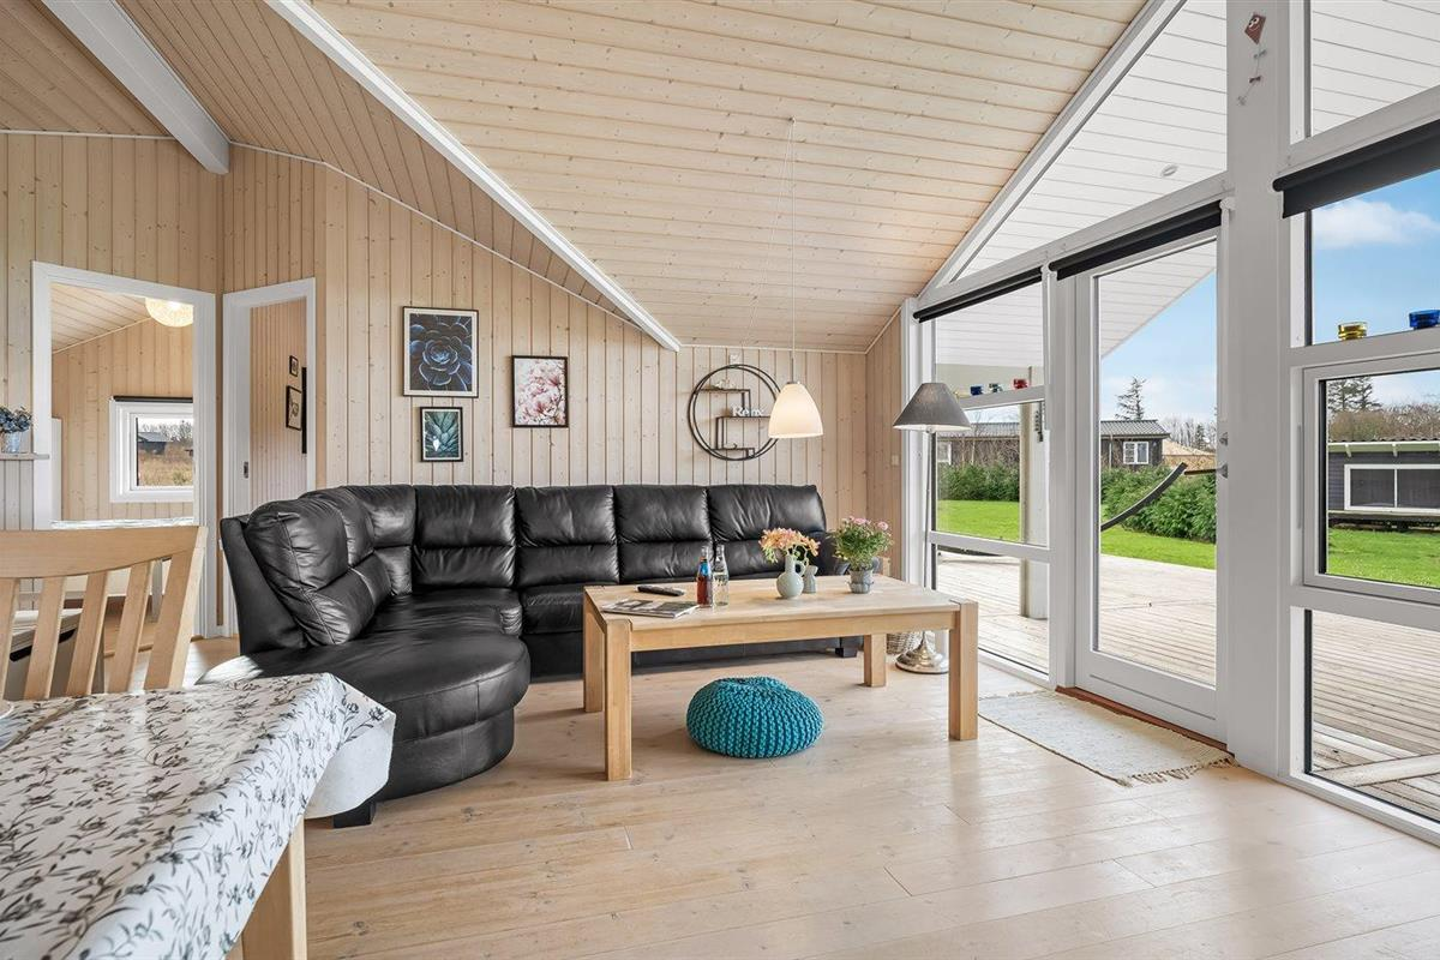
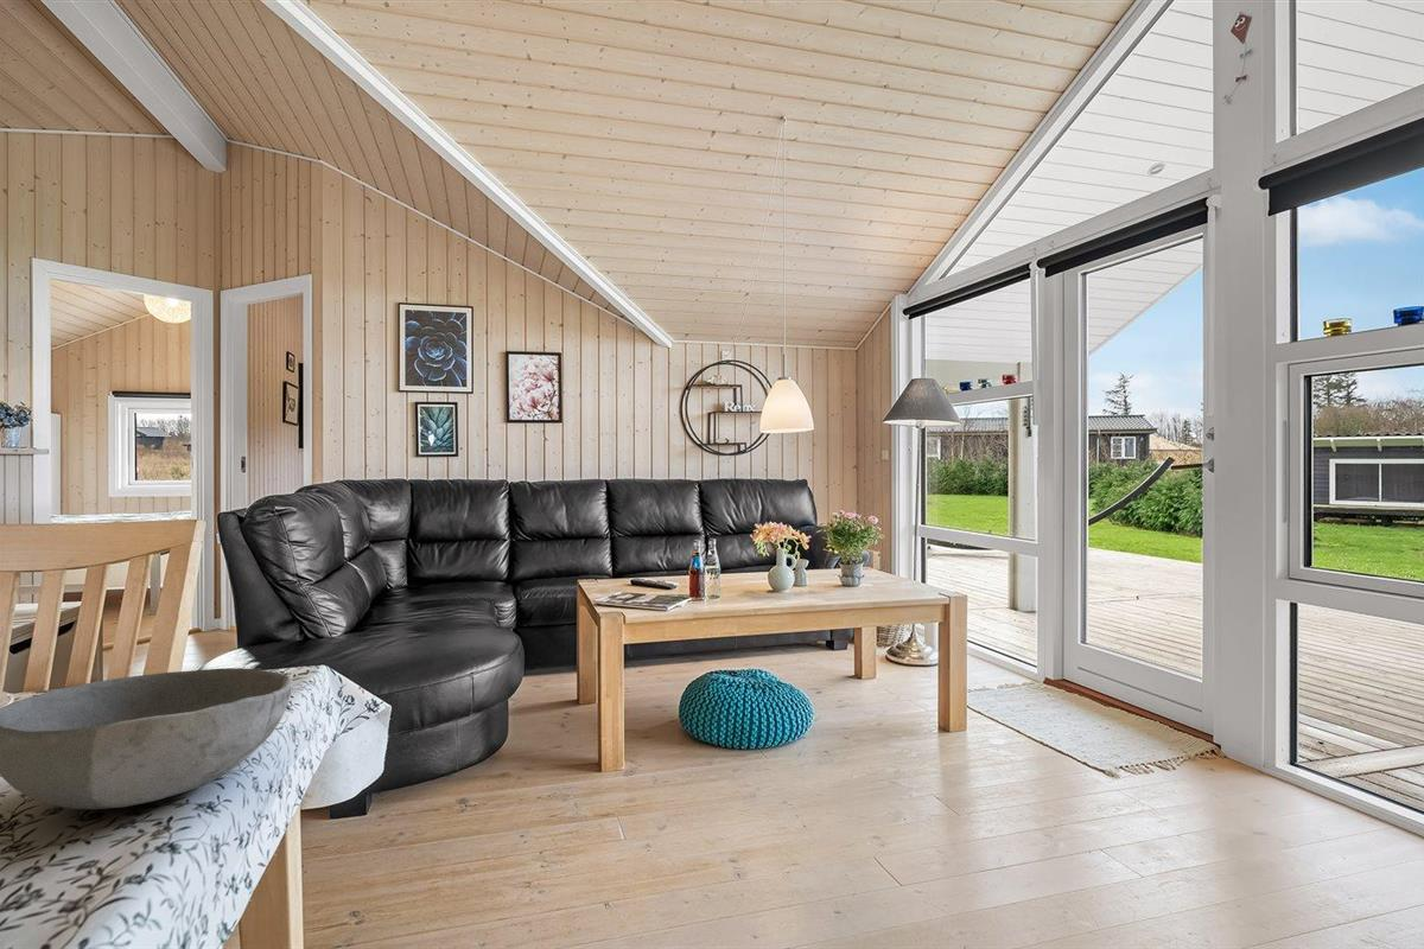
+ bowl [0,667,294,810]
